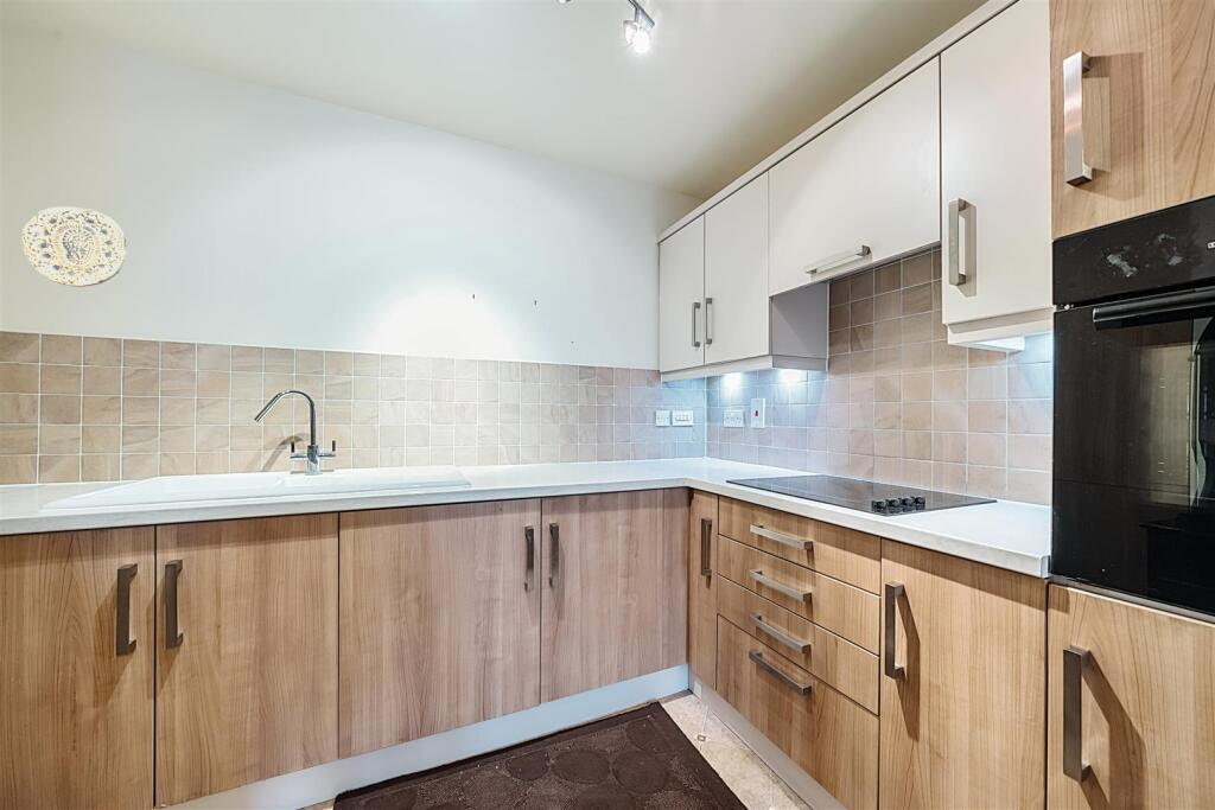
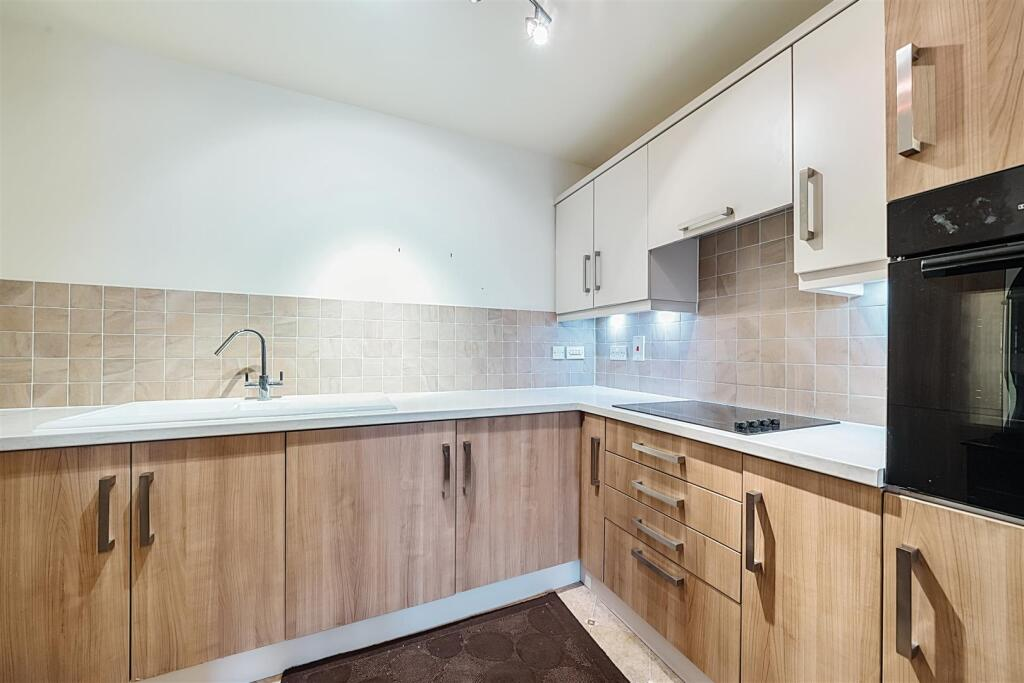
- decorative plate [20,205,128,288]
